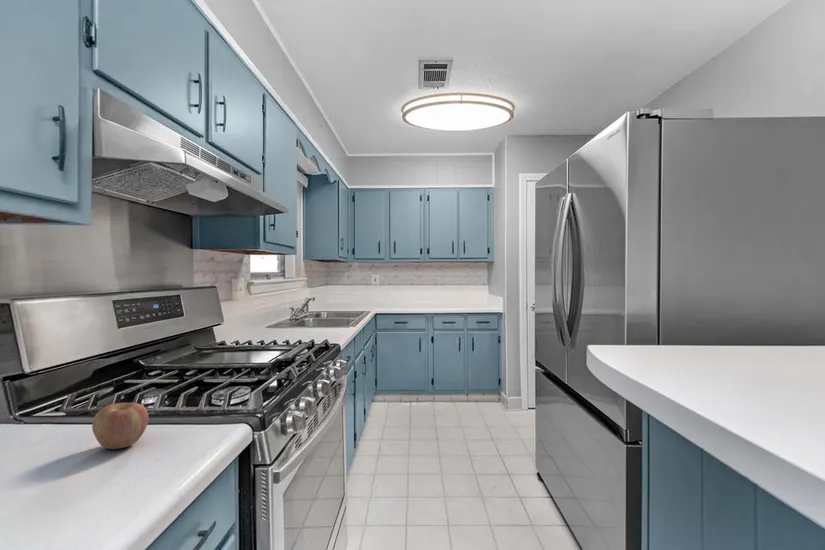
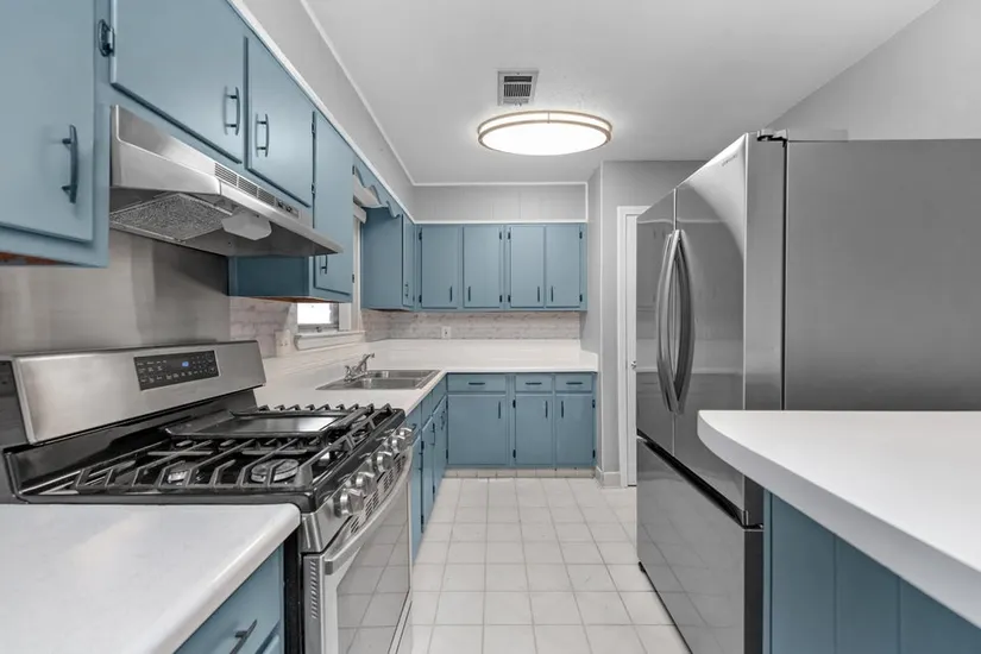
- apple [91,402,149,450]
